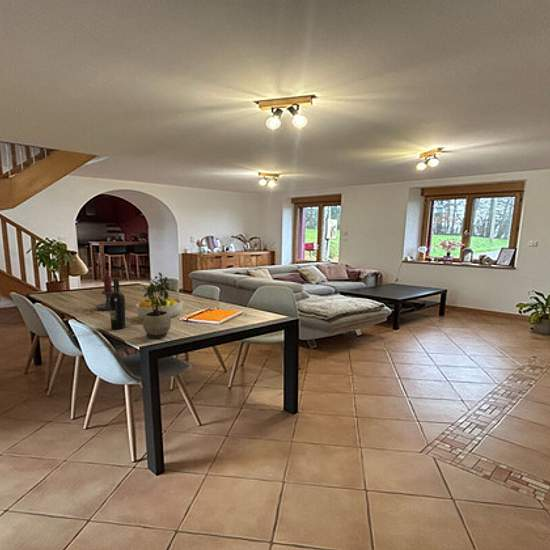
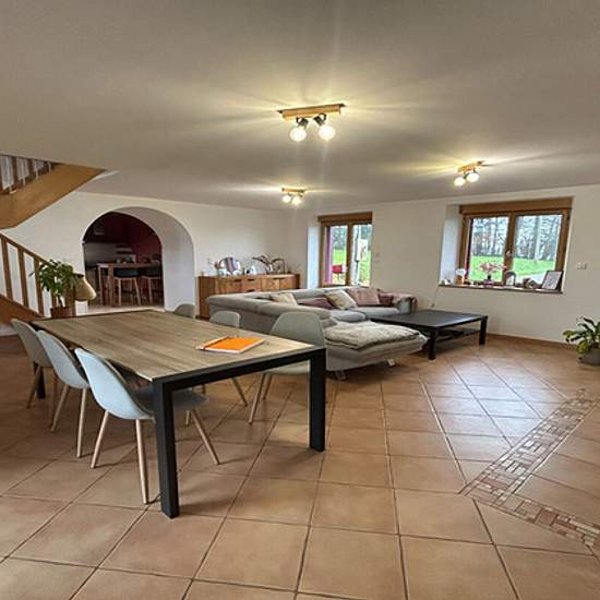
- fruit bowl [135,297,184,320]
- potted plant [142,272,172,339]
- wine bottle [109,277,126,331]
- candle holder [95,275,114,311]
